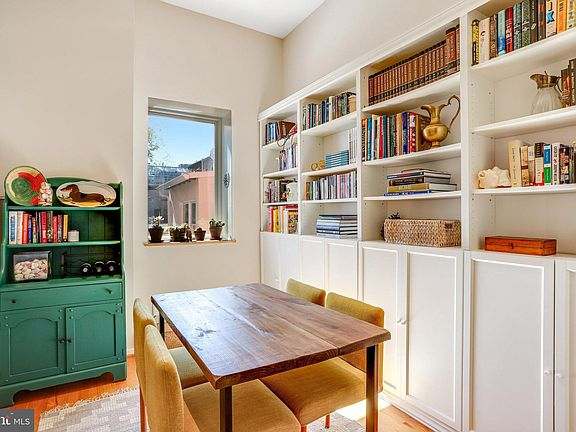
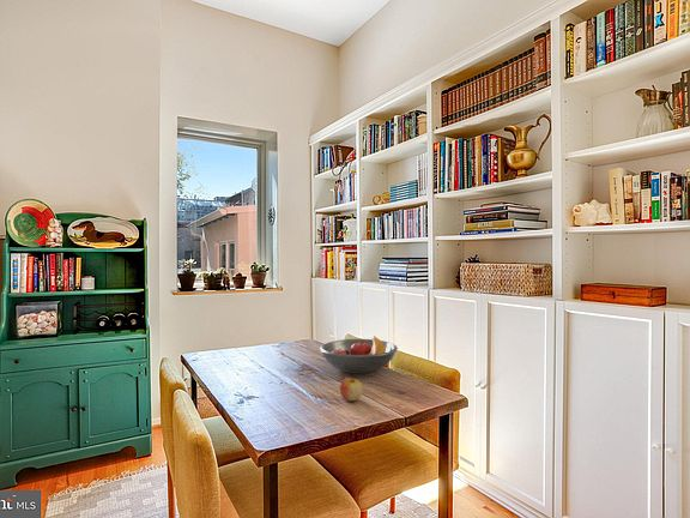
+ apple [339,375,364,402]
+ fruit bowl [319,335,399,374]
